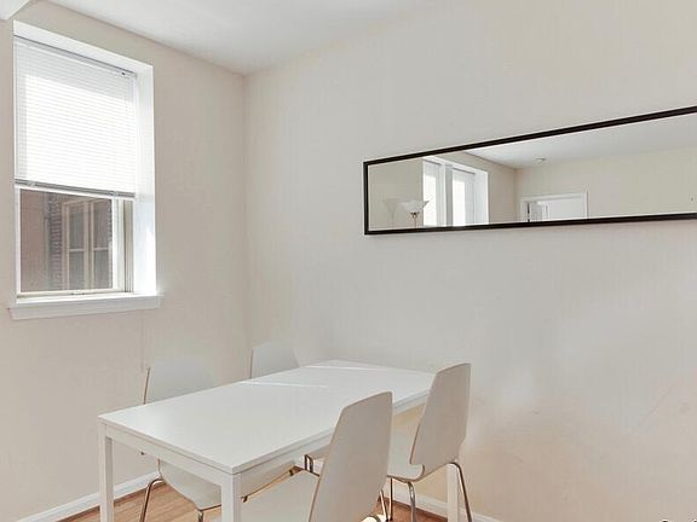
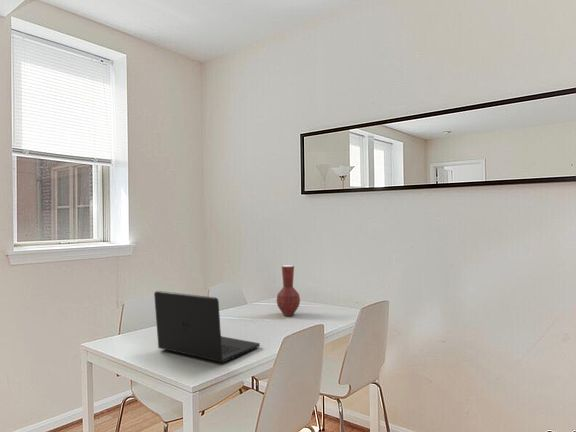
+ vase [275,264,301,317]
+ laptop [153,290,261,364]
